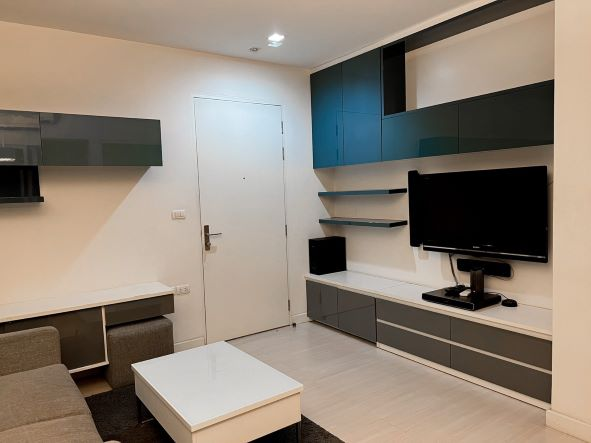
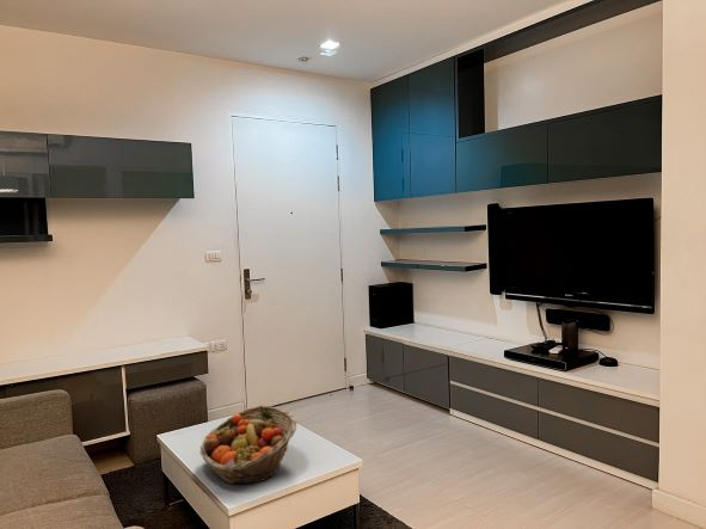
+ fruit basket [198,405,299,485]
